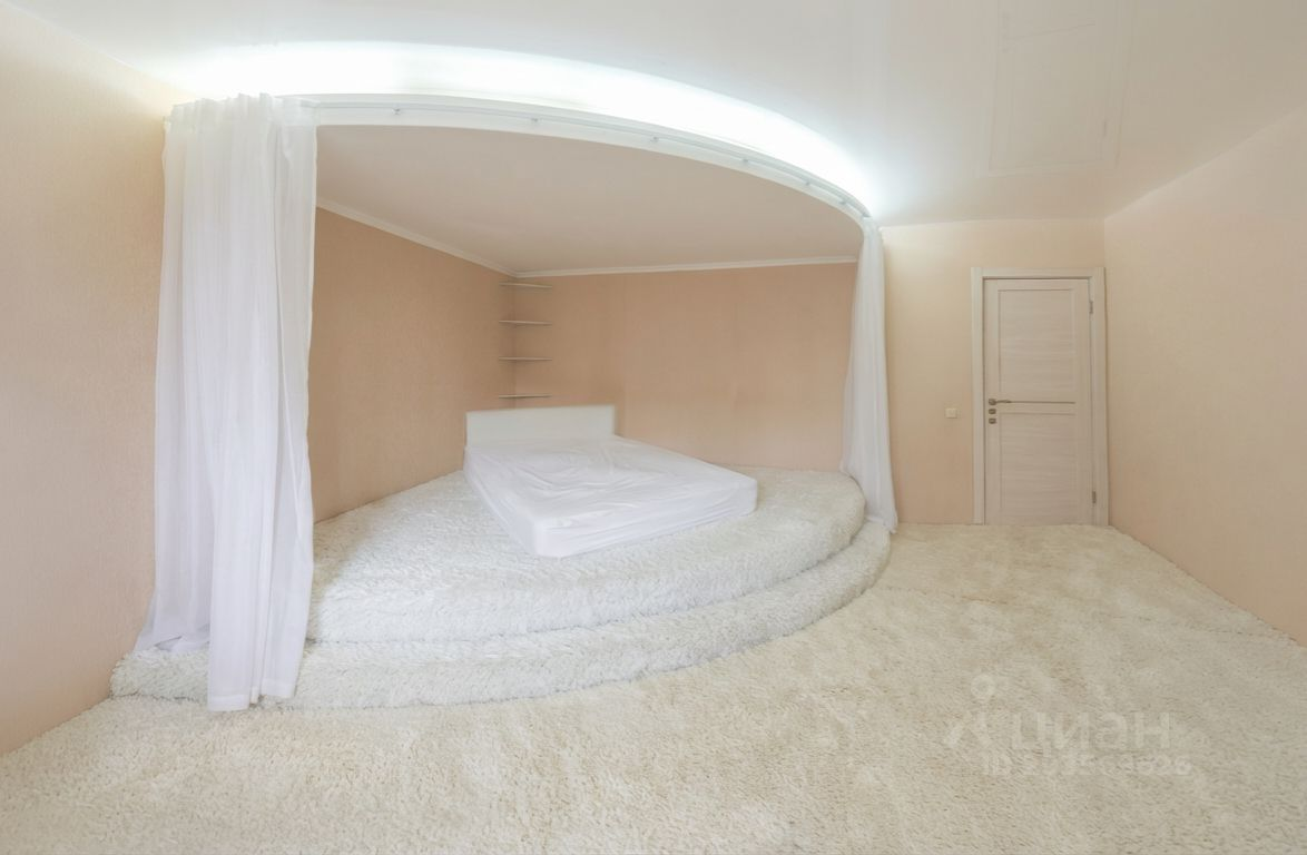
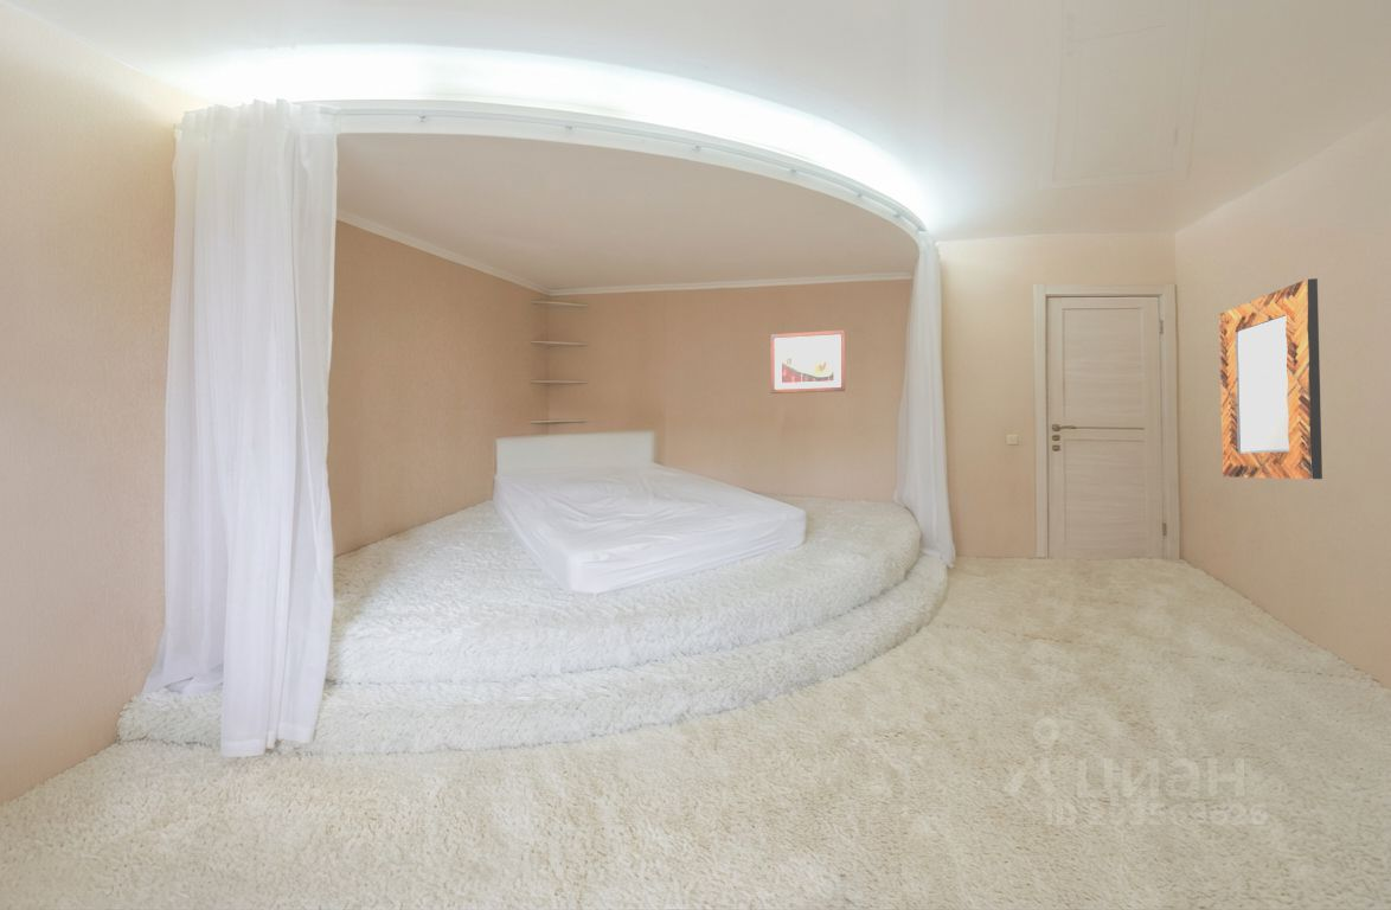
+ home mirror [1218,277,1323,480]
+ wall art [769,329,846,395]
